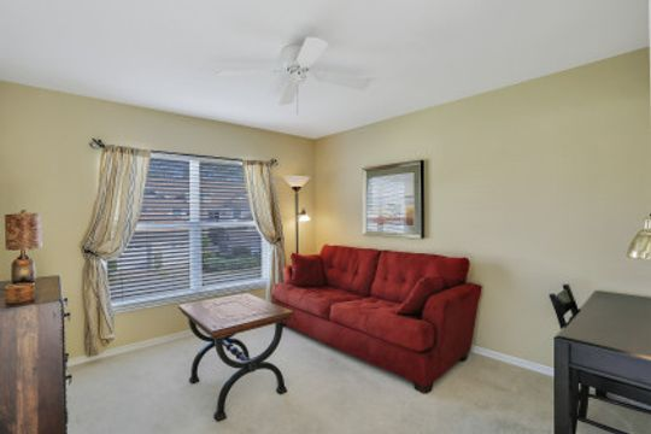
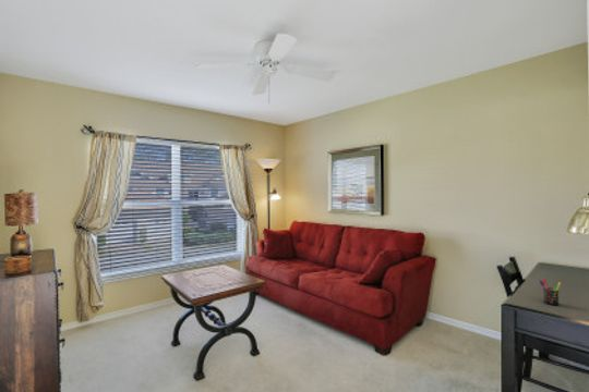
+ pen holder [538,278,562,306]
